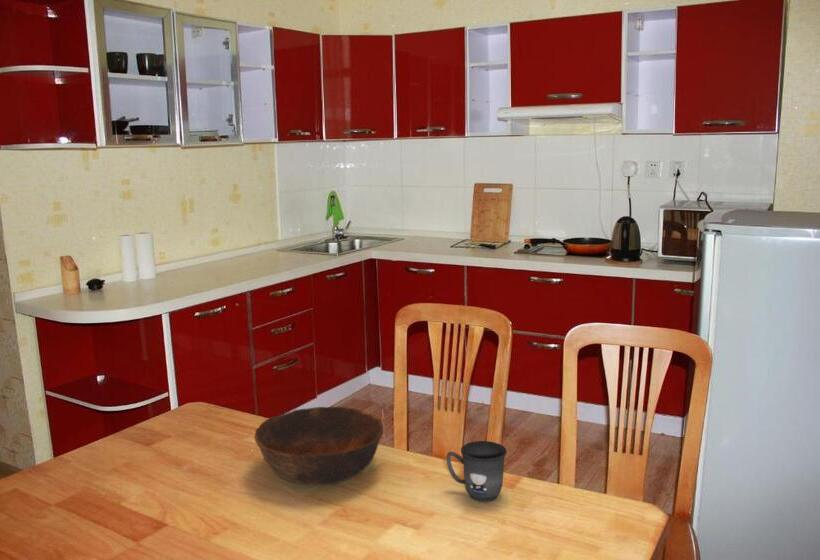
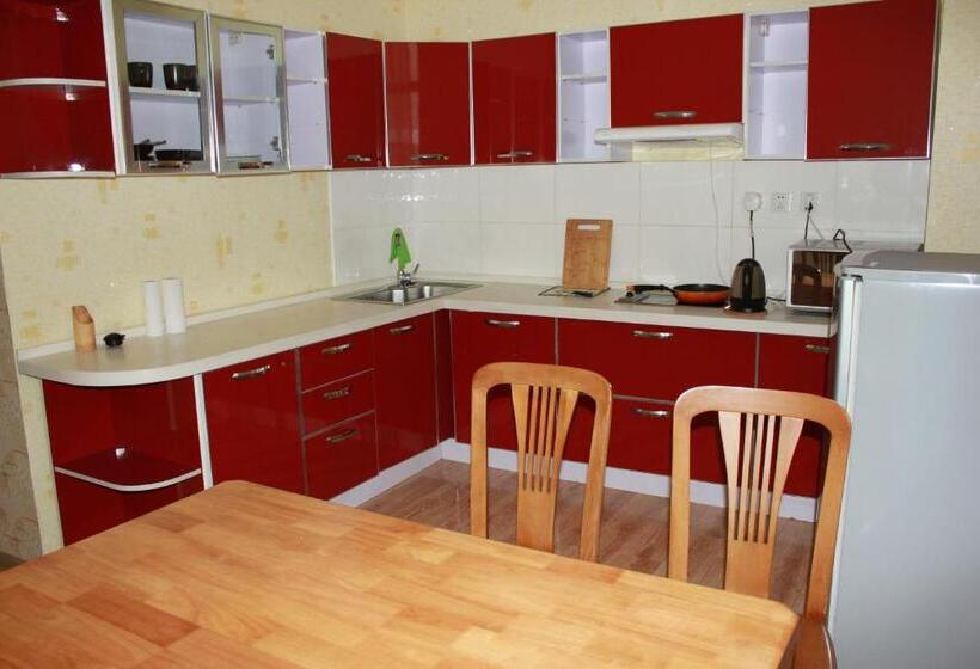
- mug [445,440,508,503]
- bowl [253,406,384,486]
